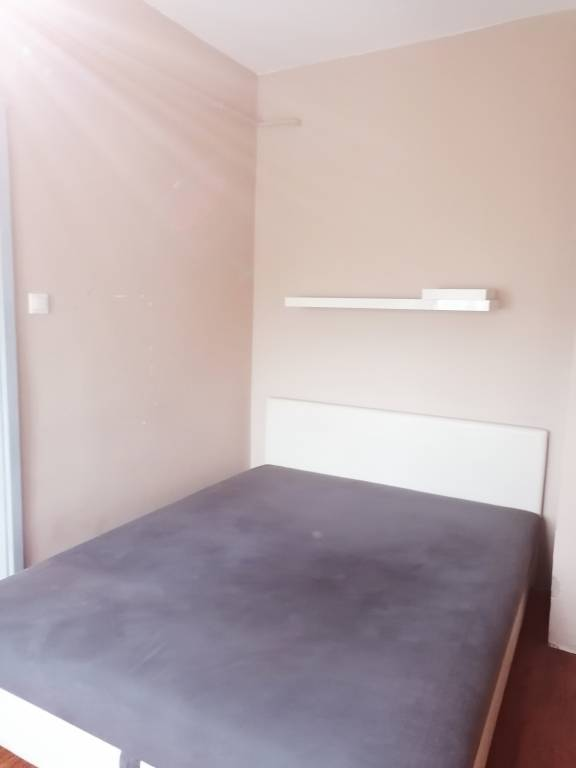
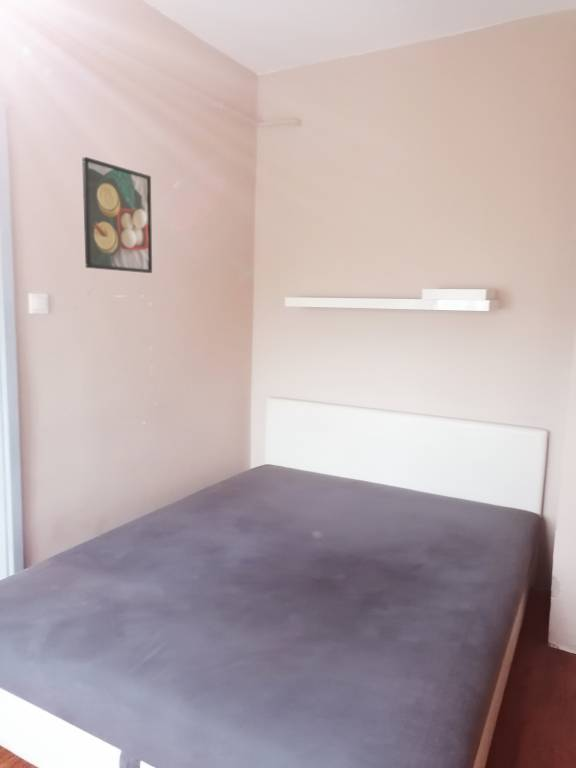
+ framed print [81,156,153,274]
